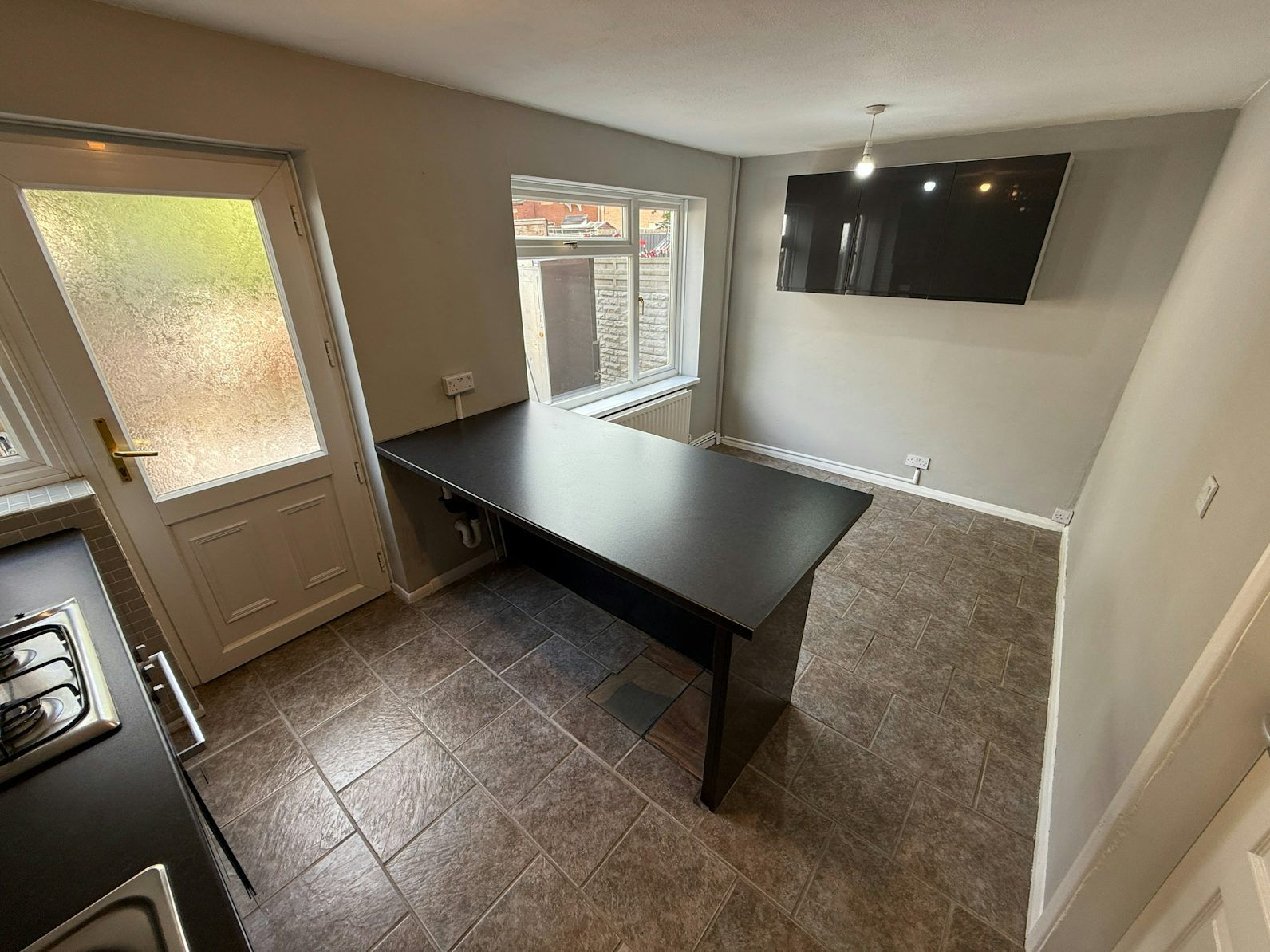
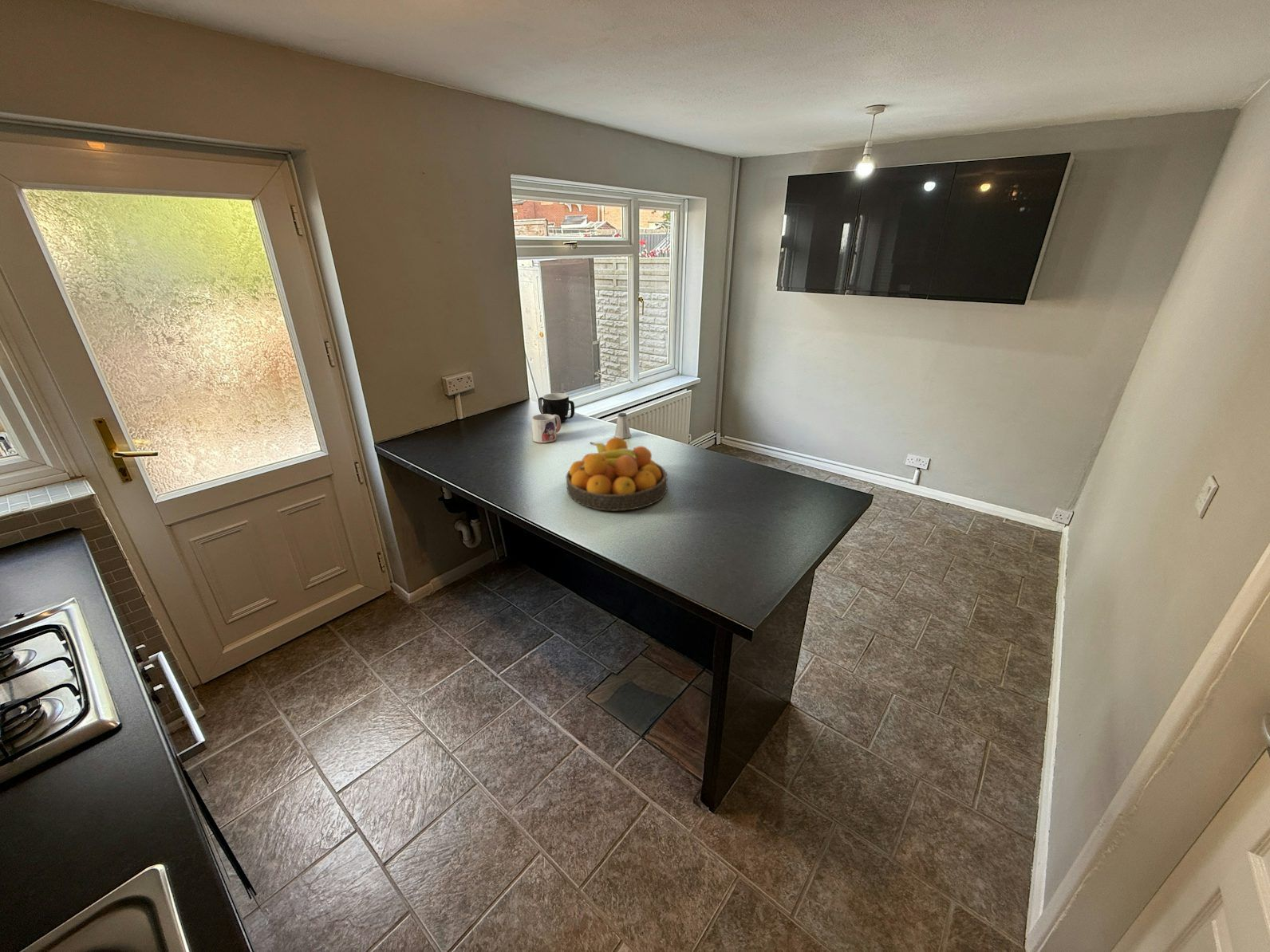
+ mug [530,414,562,443]
+ saltshaker [613,412,632,439]
+ mug [538,392,575,423]
+ fruit bowl [566,437,669,512]
